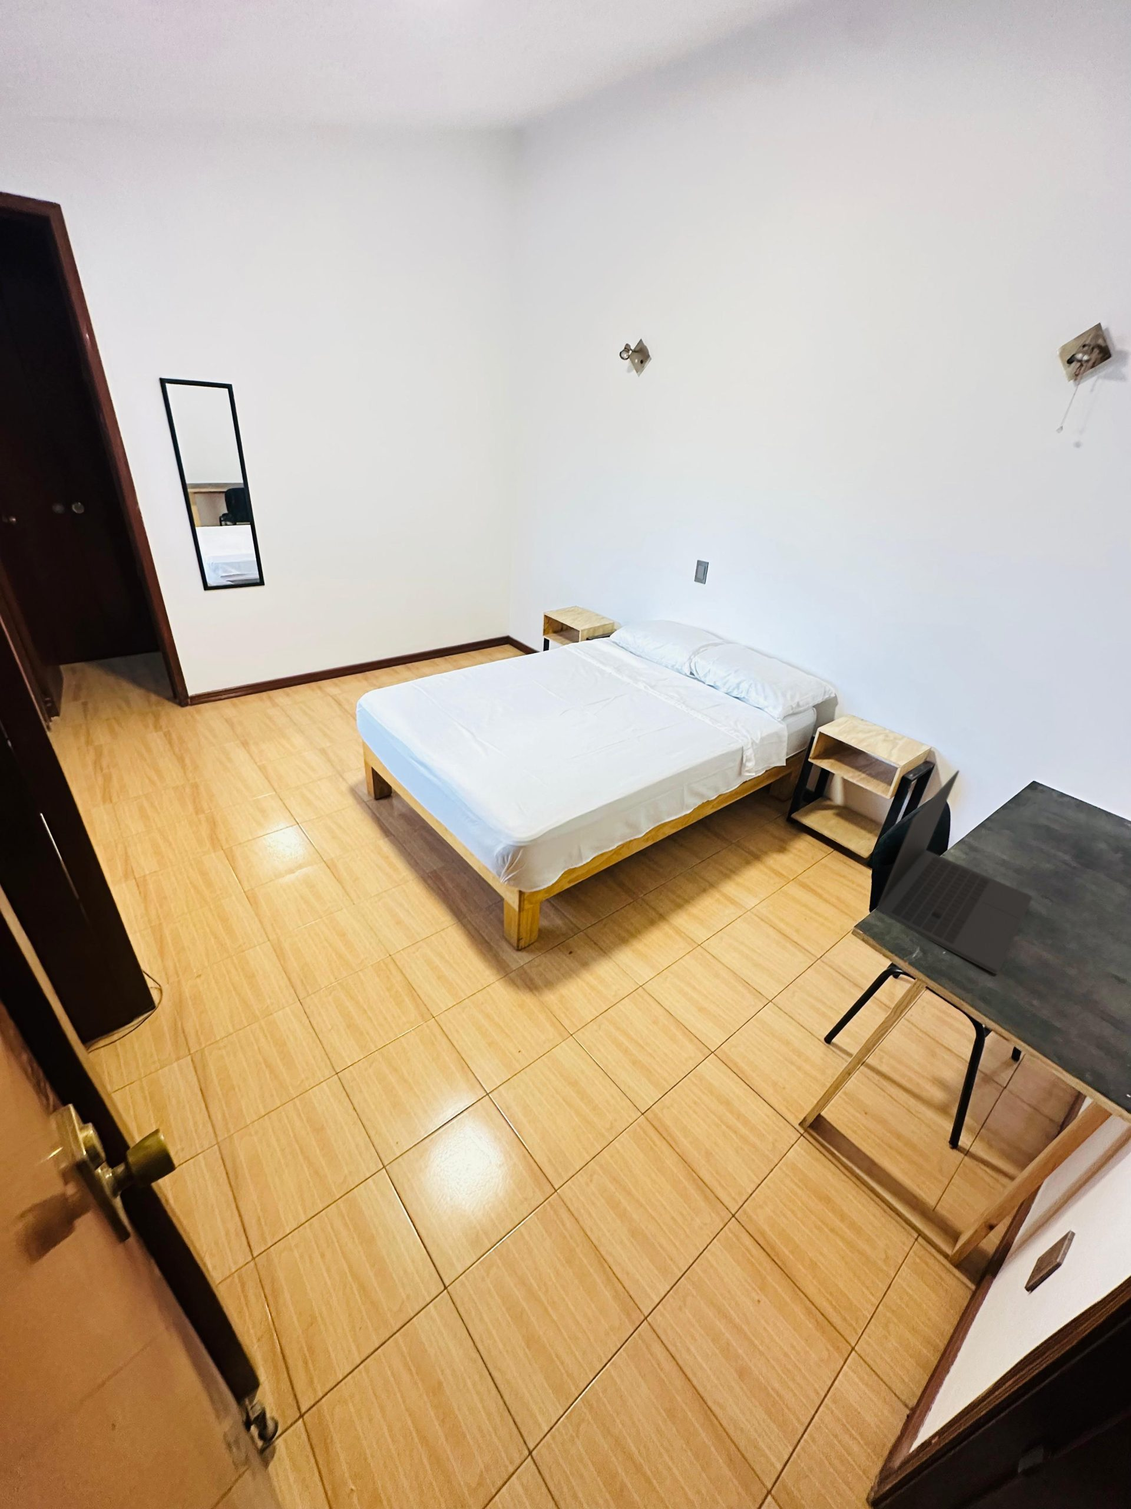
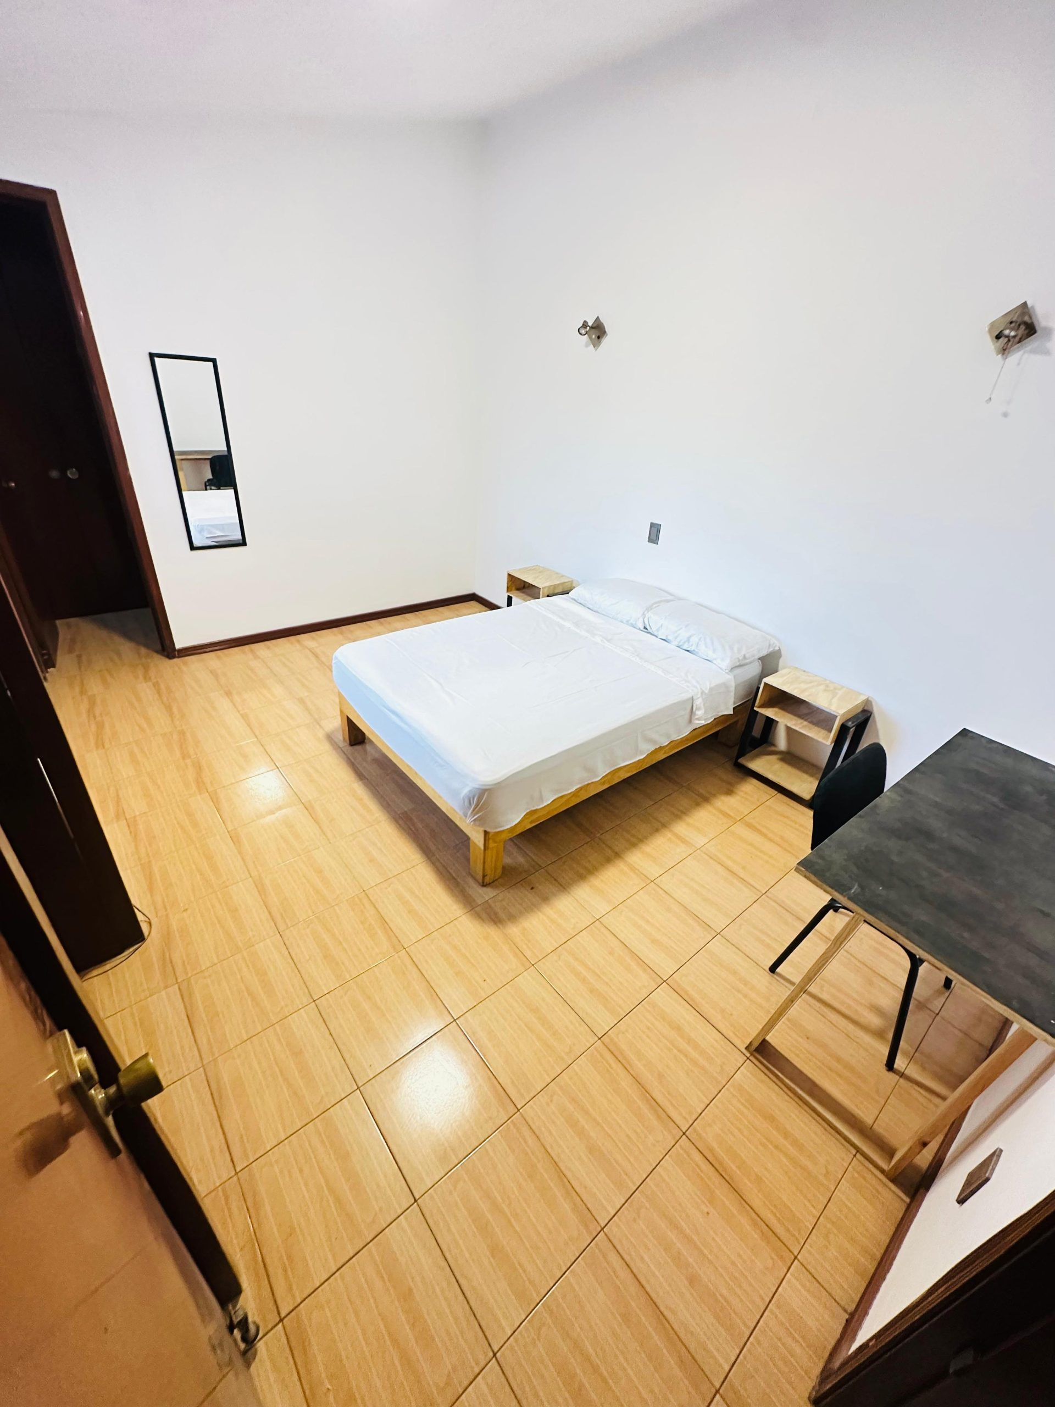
- laptop [877,770,1034,974]
